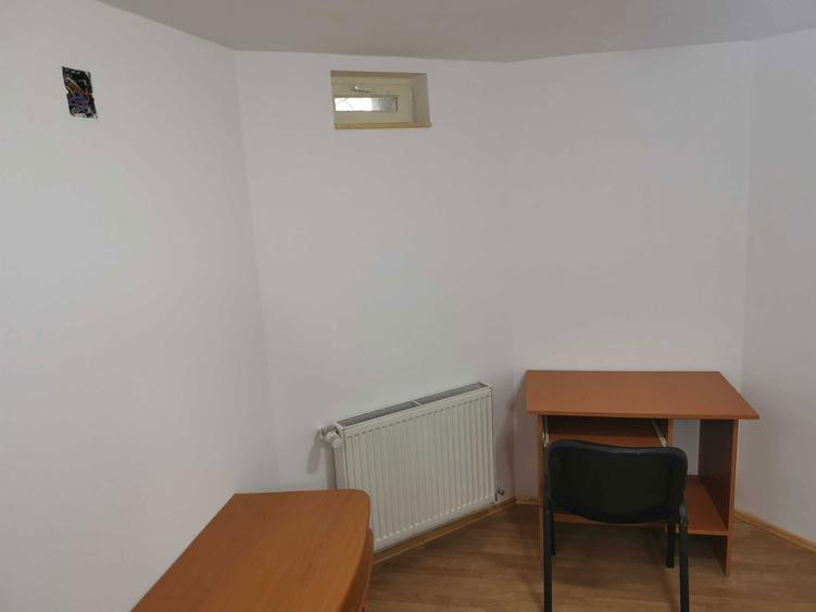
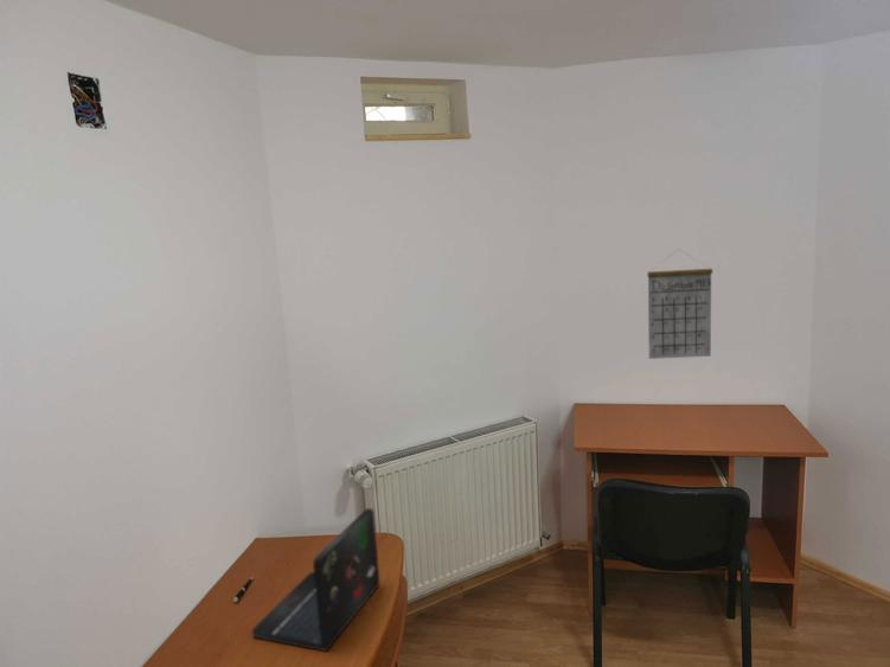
+ laptop [251,507,382,653]
+ pen [232,576,254,603]
+ calendar [646,249,713,360]
